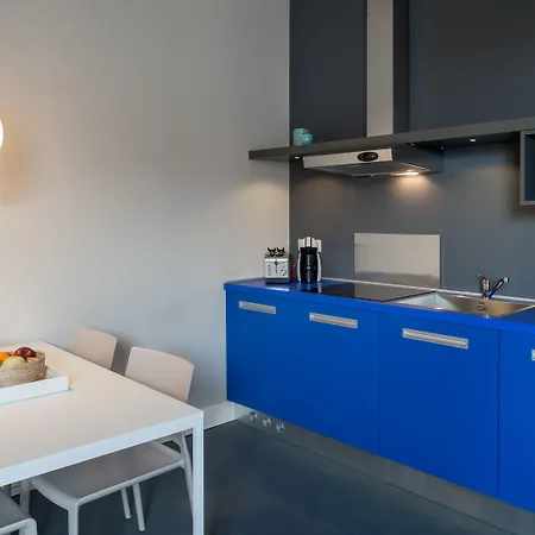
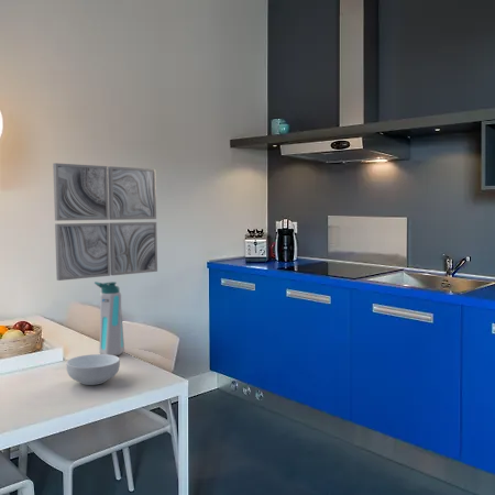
+ wall art [52,162,158,282]
+ water bottle [94,280,125,356]
+ cereal bowl [65,353,121,386]
